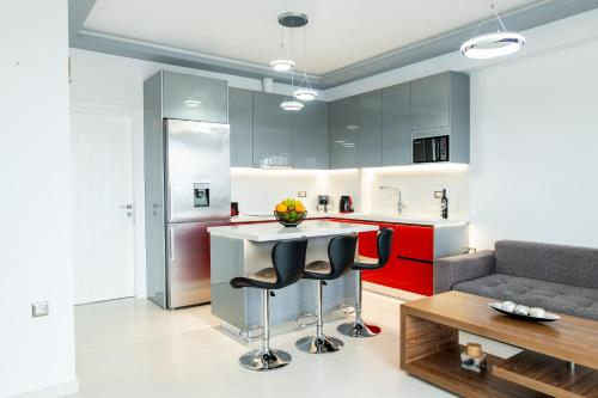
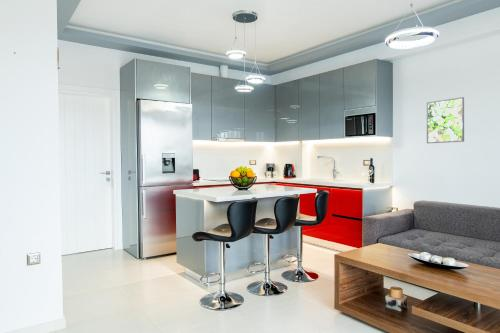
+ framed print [426,96,465,144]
